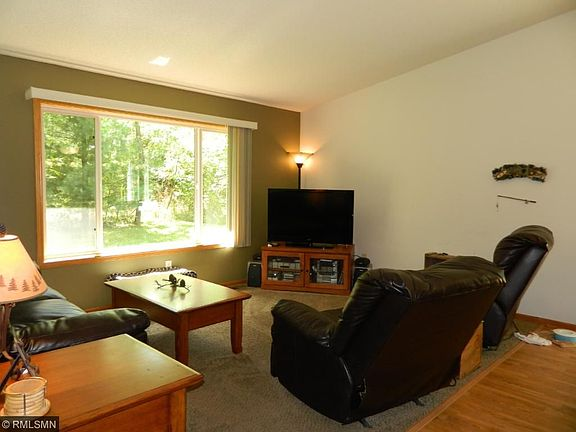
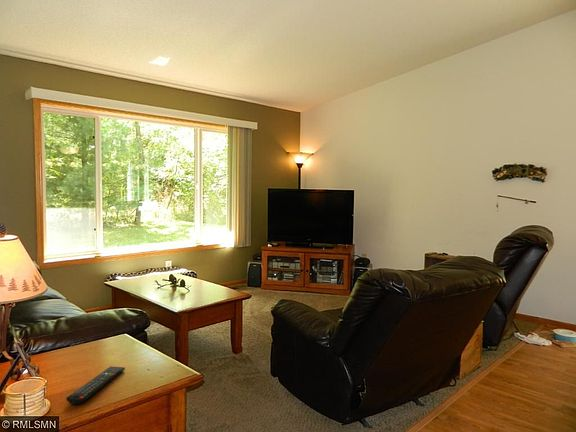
+ remote control [65,365,126,405]
